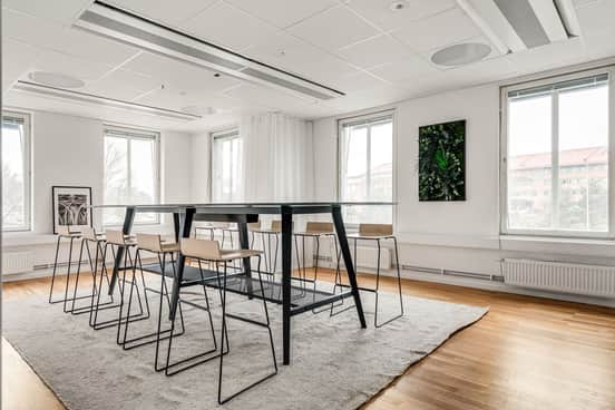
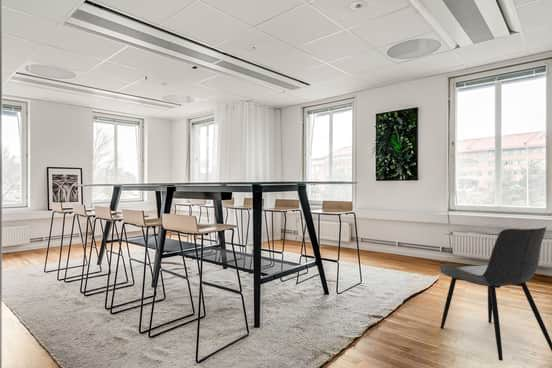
+ dining chair [439,226,552,362]
